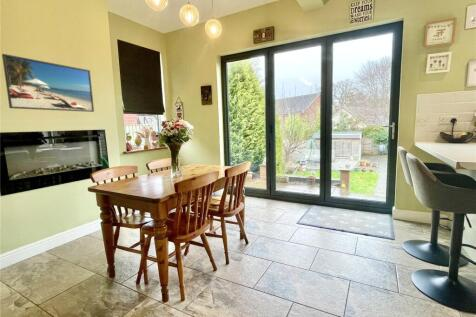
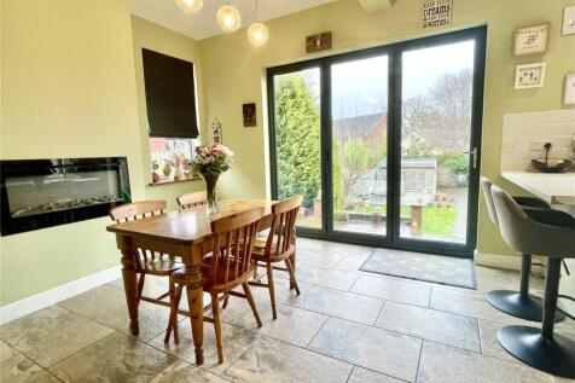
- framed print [1,53,95,113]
